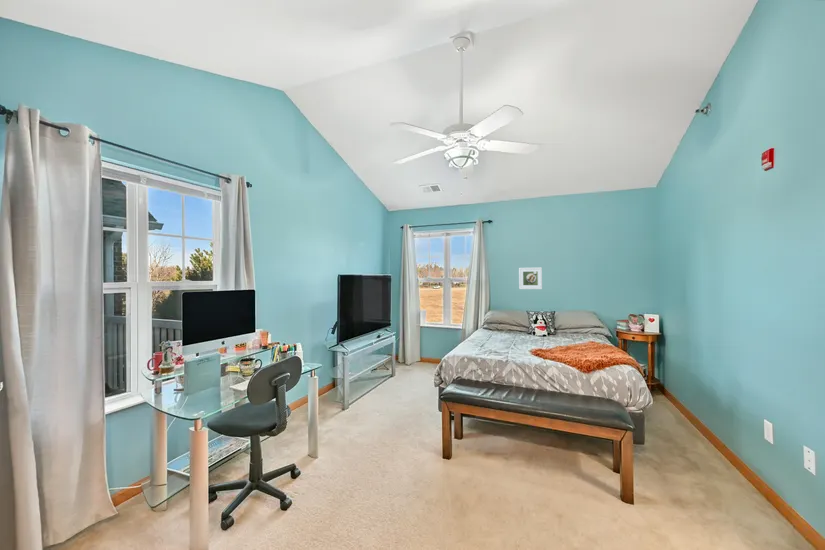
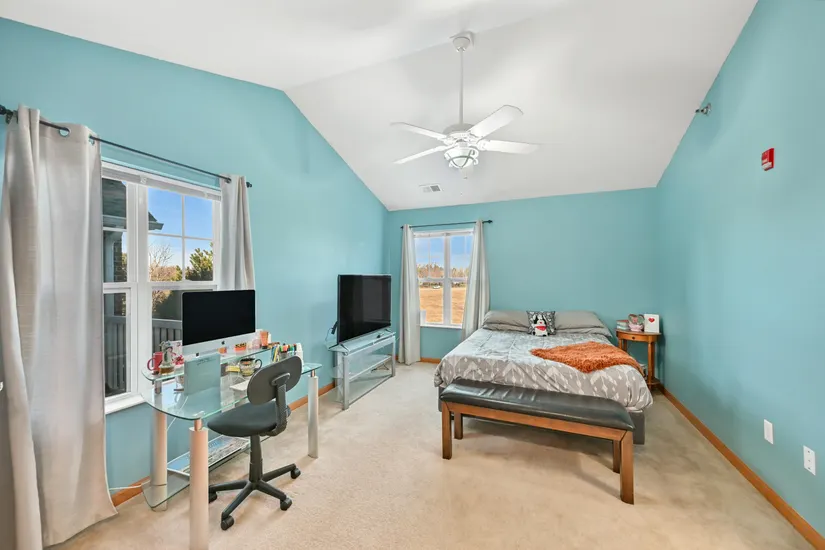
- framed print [518,266,543,290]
